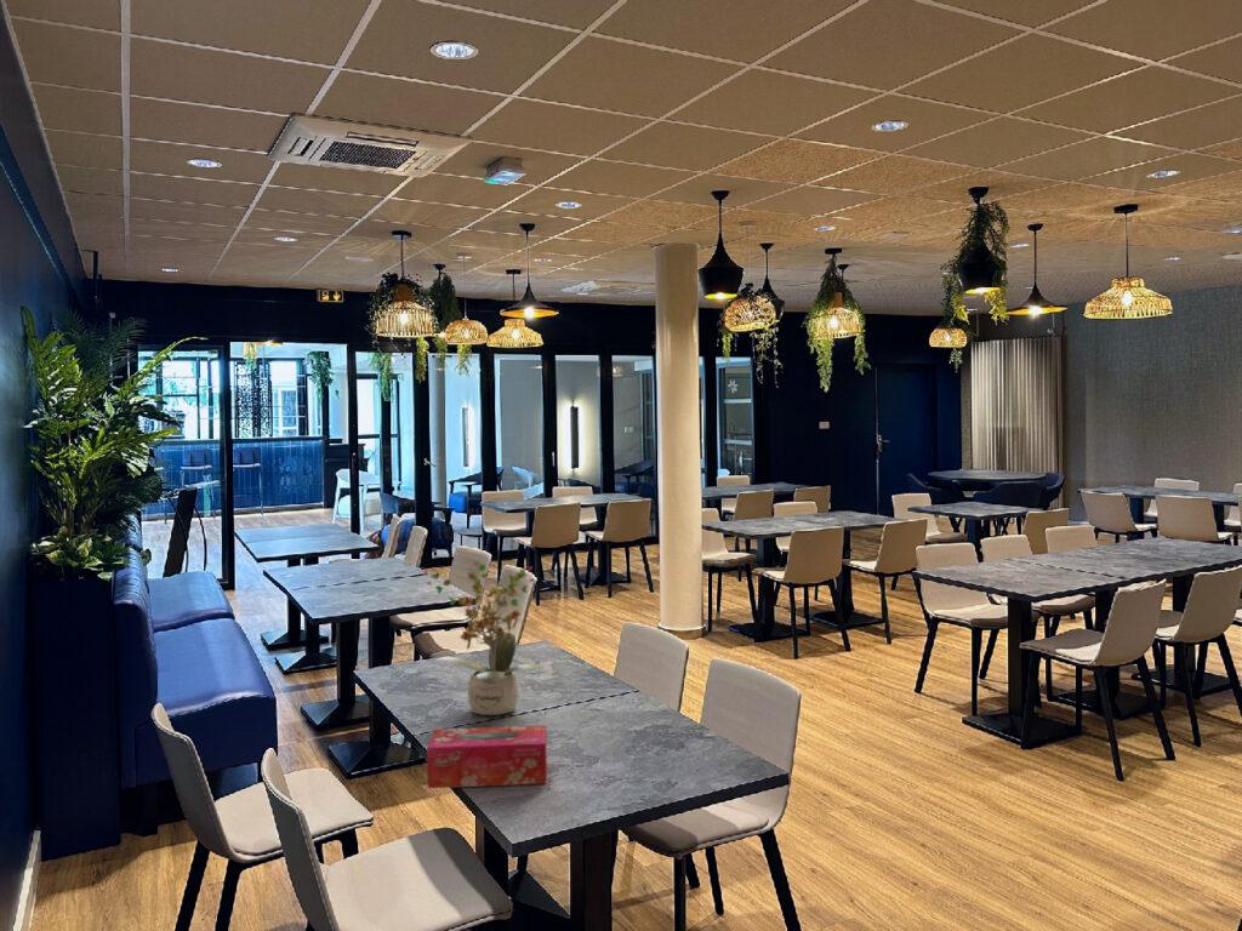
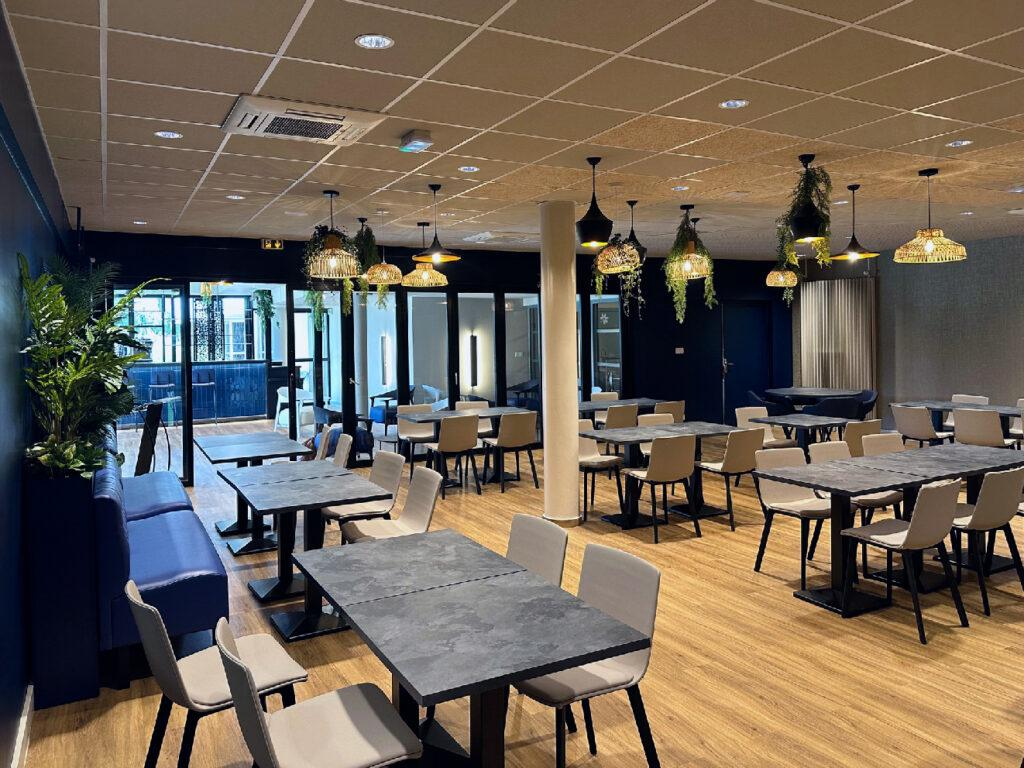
- tissue box [426,724,548,789]
- potted plant [423,560,551,716]
